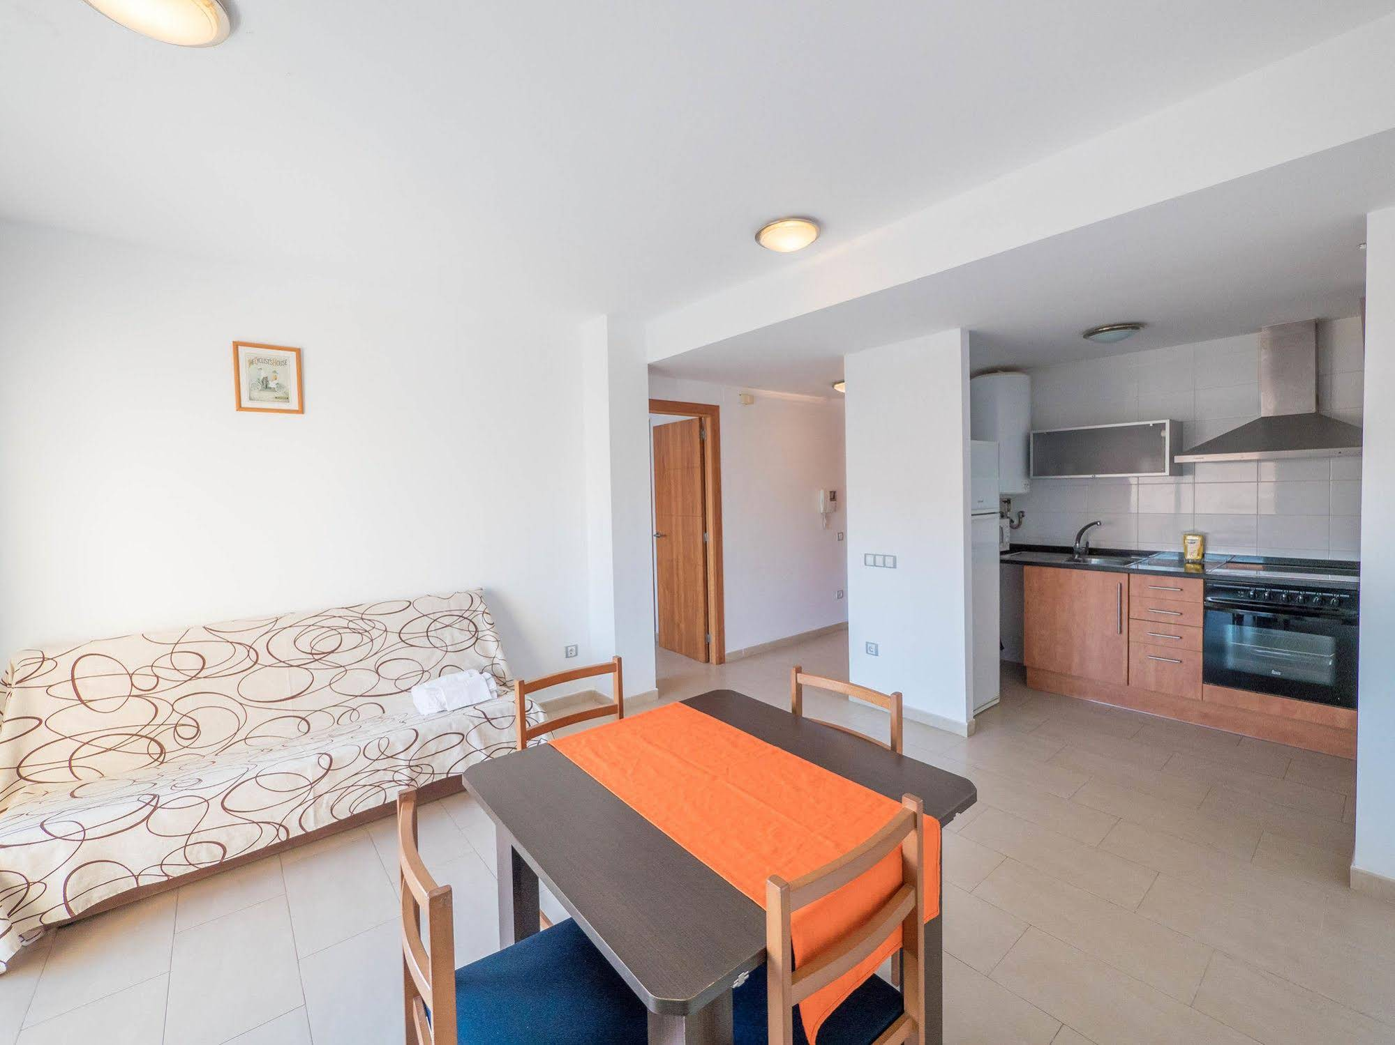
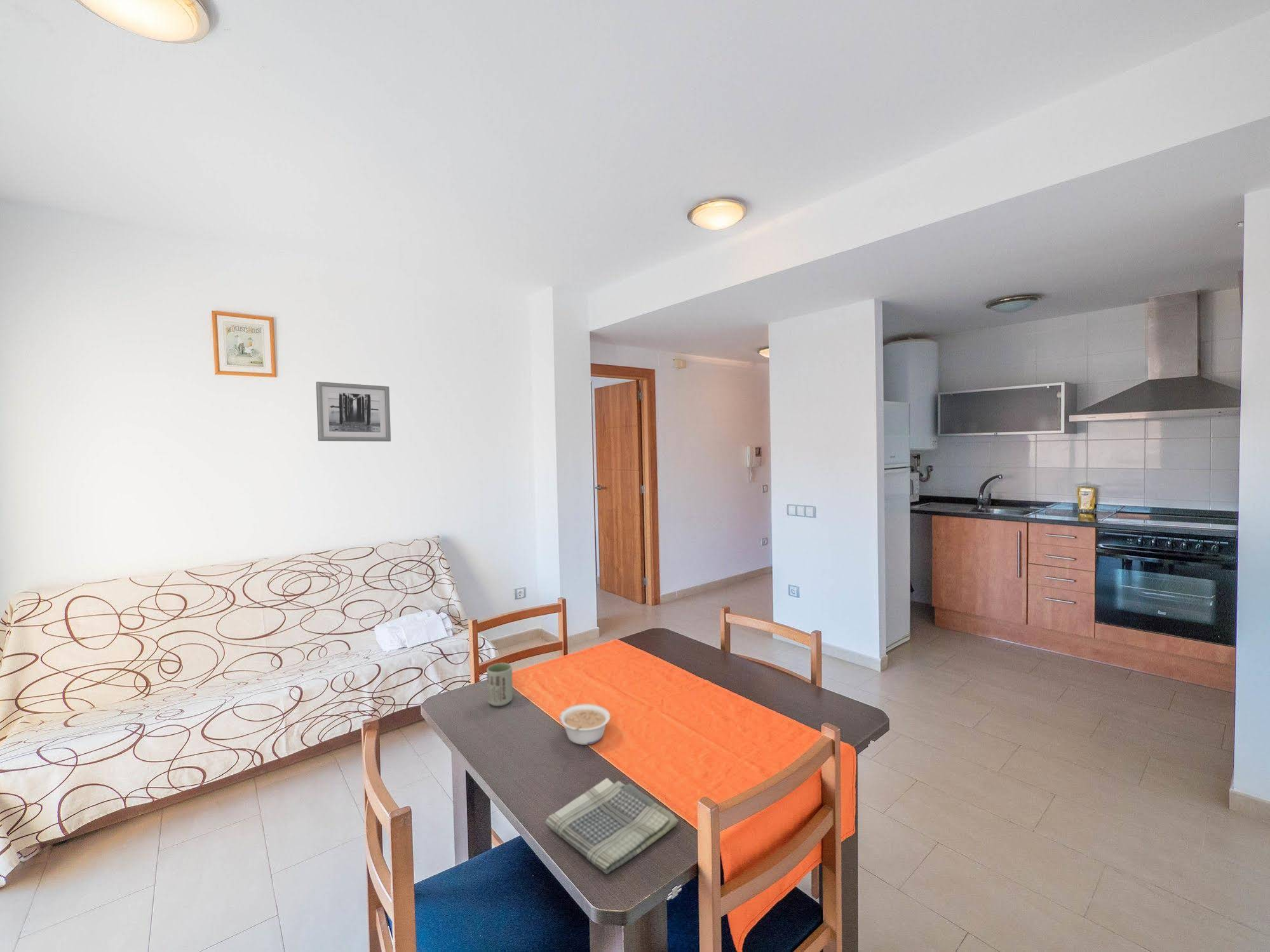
+ legume [558,703,611,746]
+ cup [486,662,513,707]
+ wall art [316,381,391,442]
+ dish towel [544,777,679,875]
